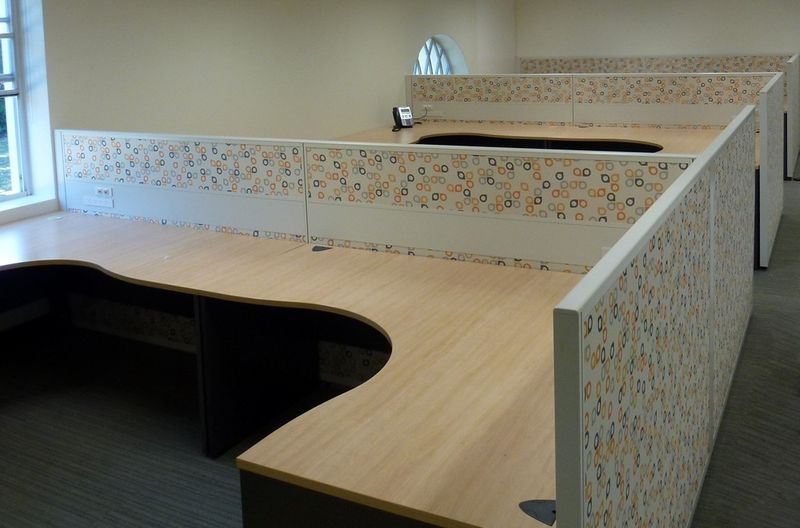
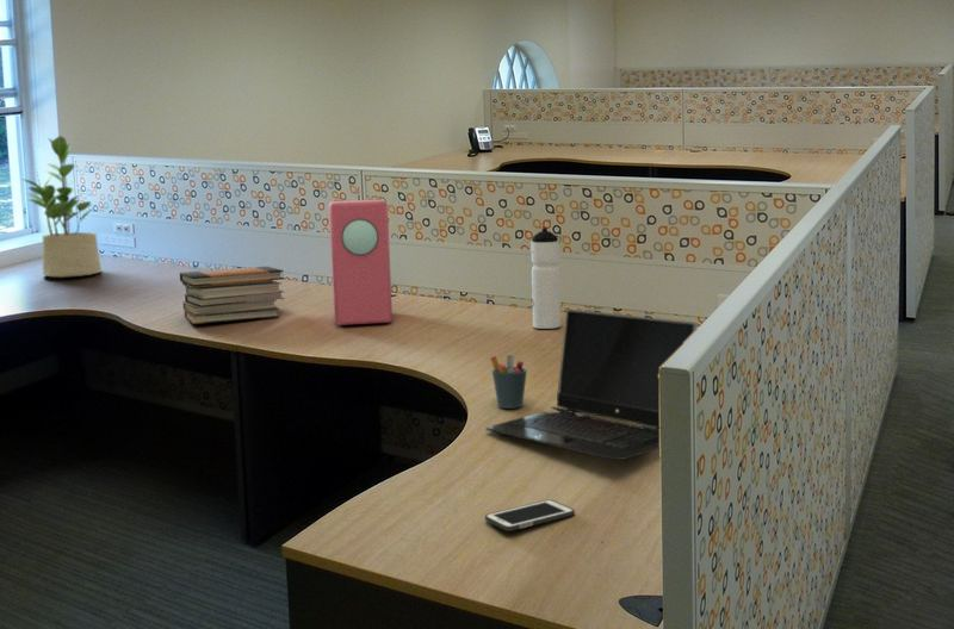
+ laptop computer [484,307,698,461]
+ water bottle [529,226,562,330]
+ potted plant [20,135,103,279]
+ book stack [179,266,286,325]
+ cell phone [484,498,576,533]
+ pen holder [489,353,528,410]
+ speaker [328,199,394,326]
